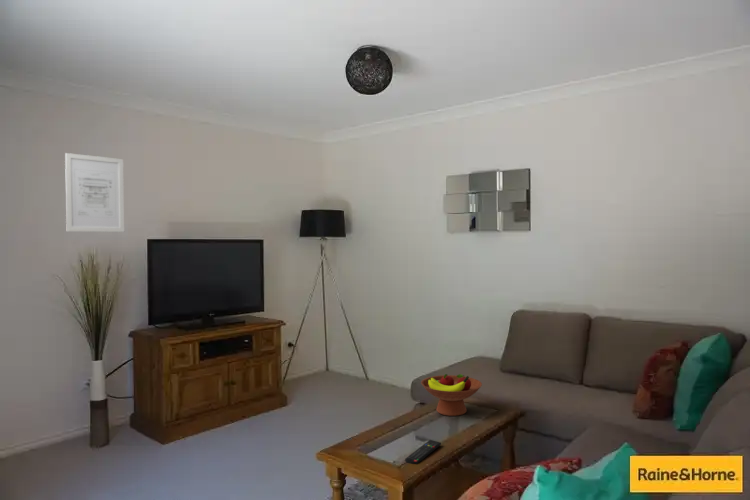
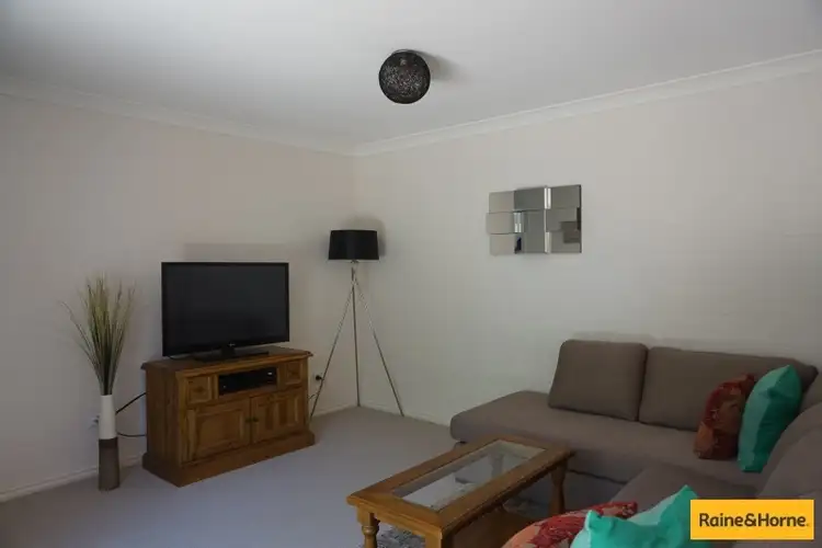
- fruit bowl [420,373,483,417]
- remote control [404,439,442,465]
- wall art [64,152,125,233]
